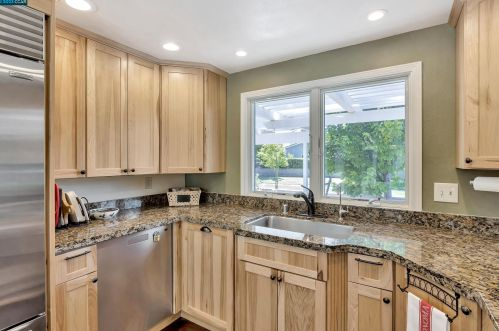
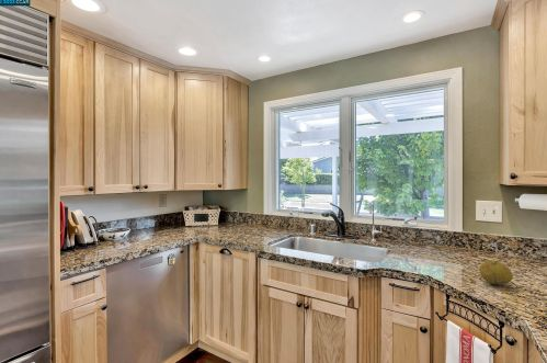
+ fruit [478,259,514,285]
